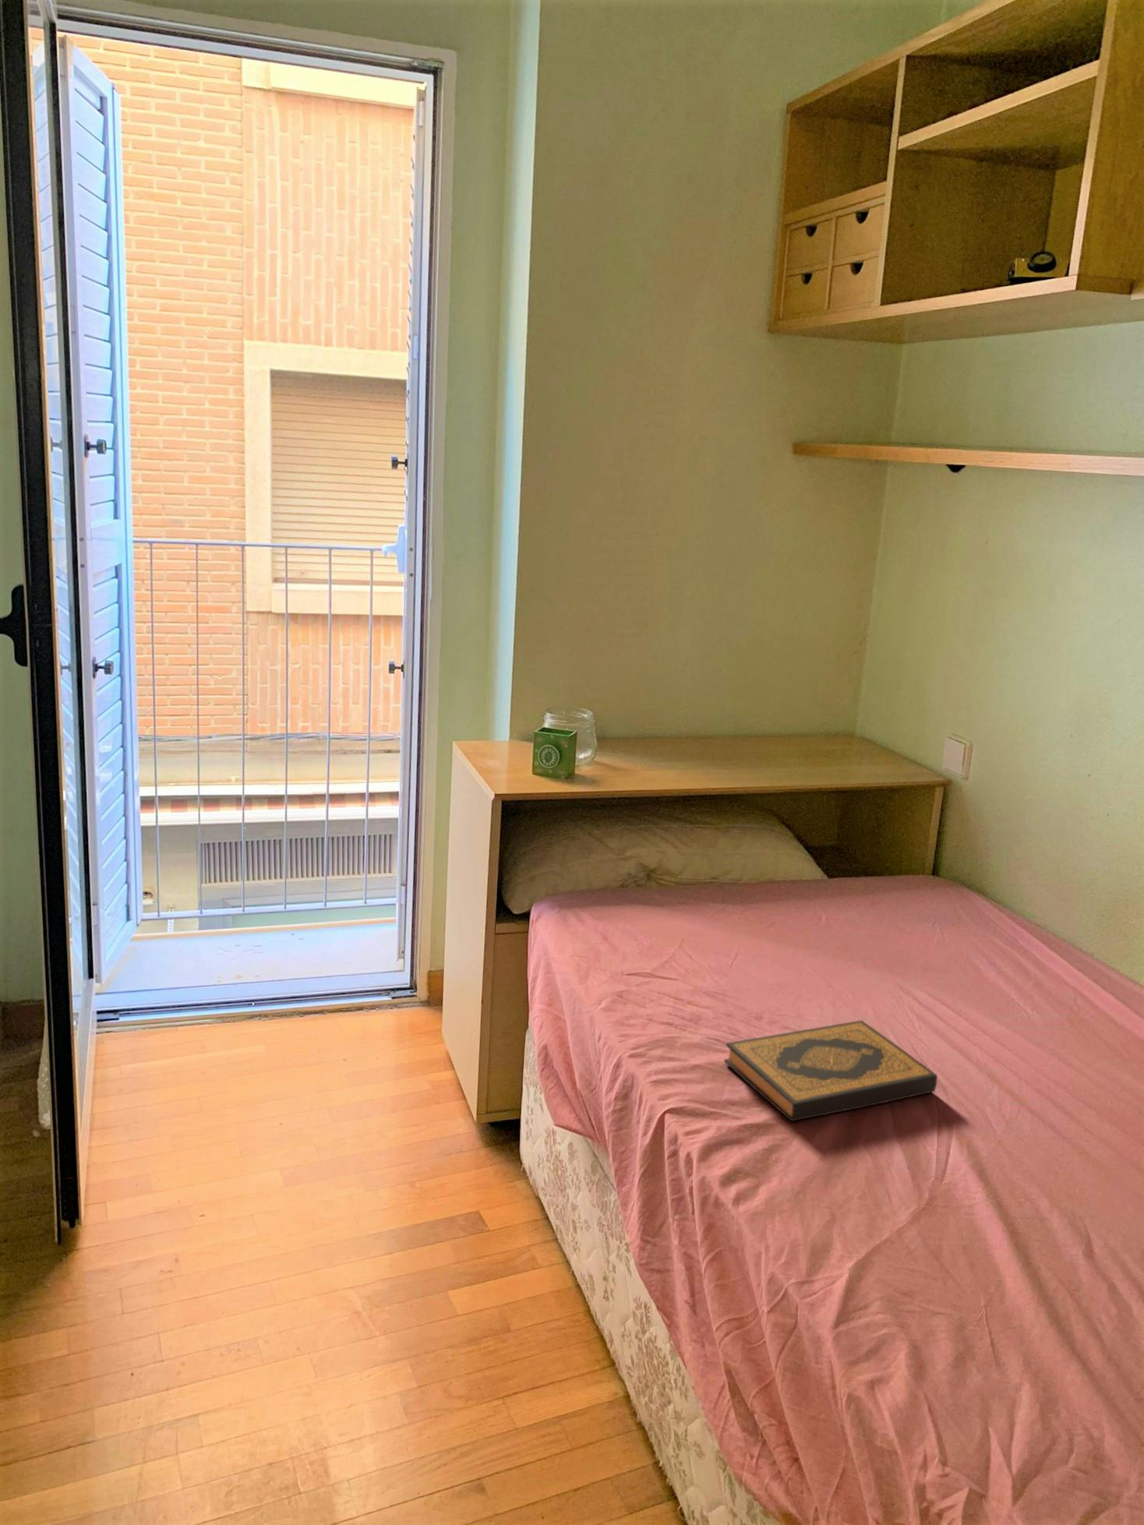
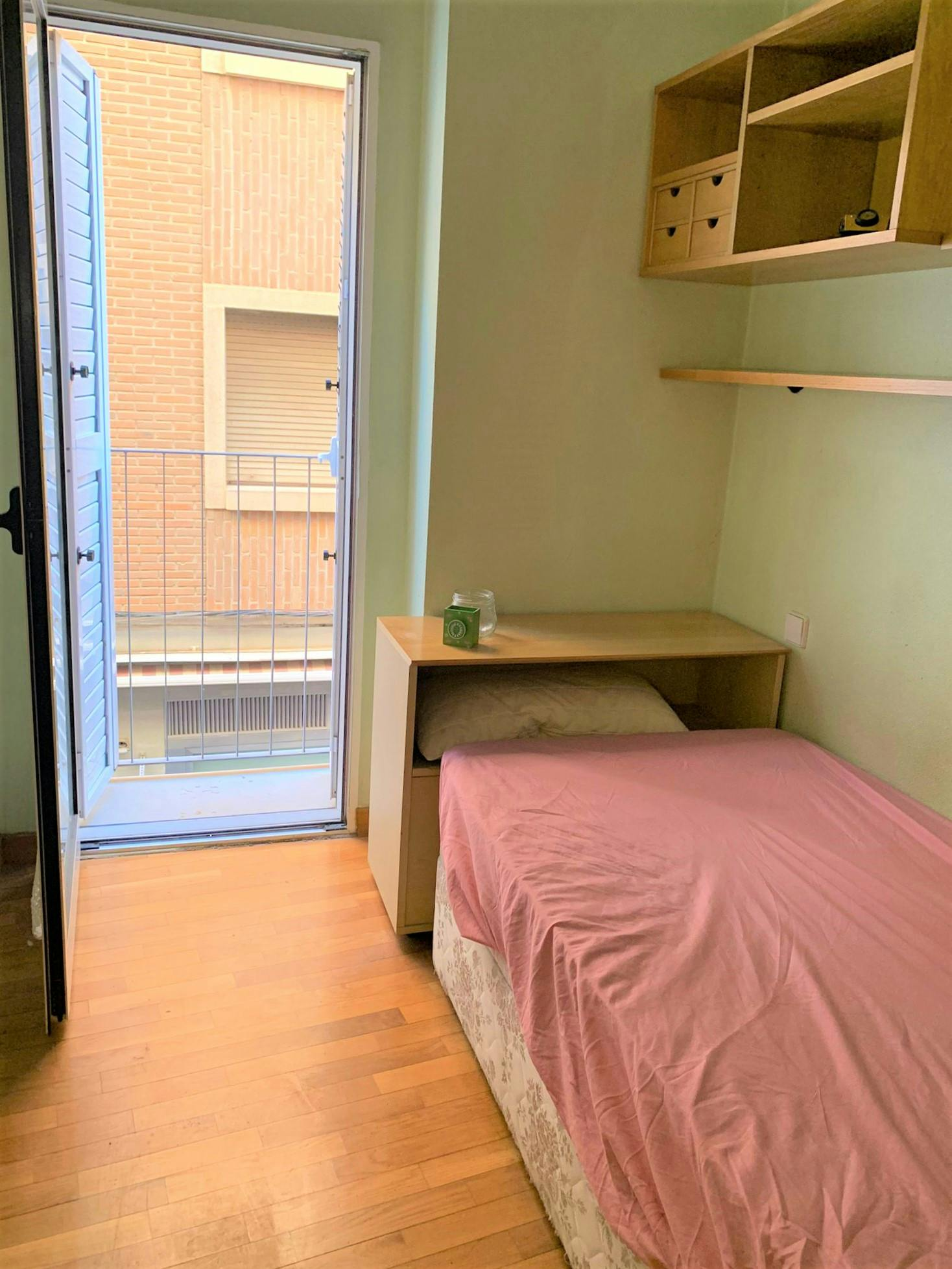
- hardback book [723,1019,939,1122]
